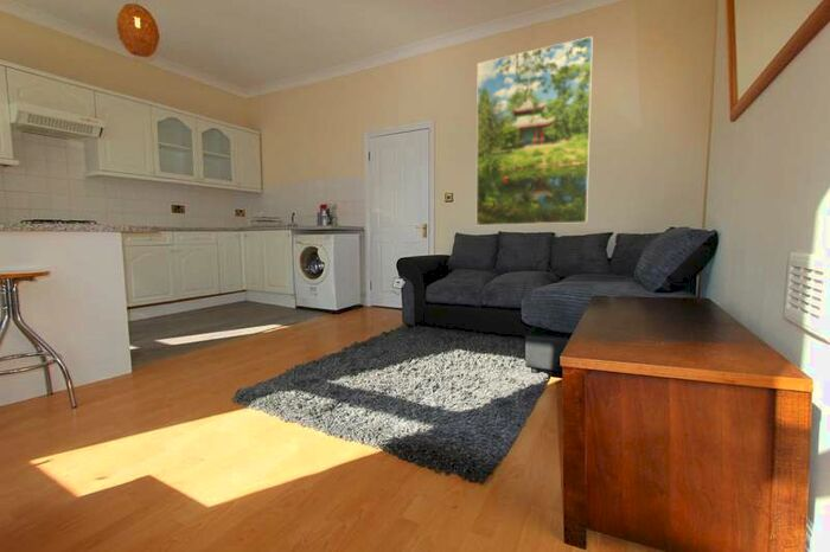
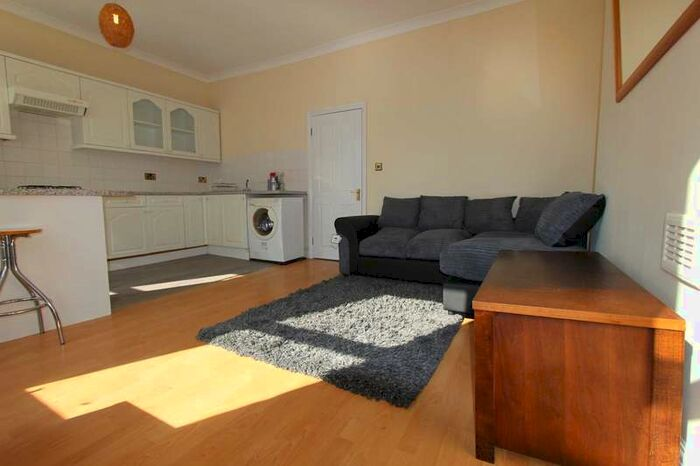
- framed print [475,36,594,226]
